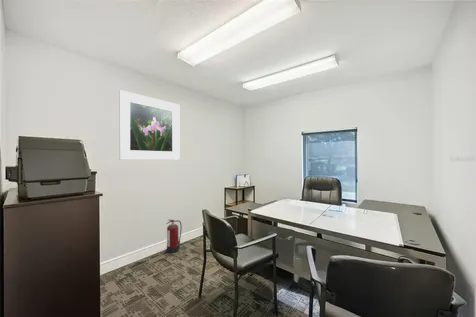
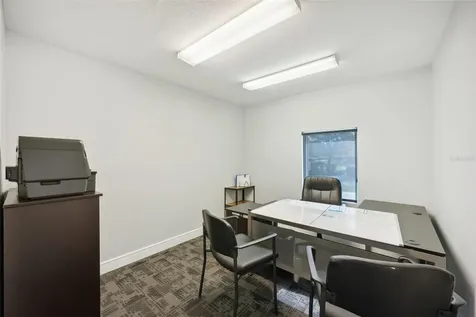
- fire extinguisher [165,219,183,254]
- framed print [118,89,180,161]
